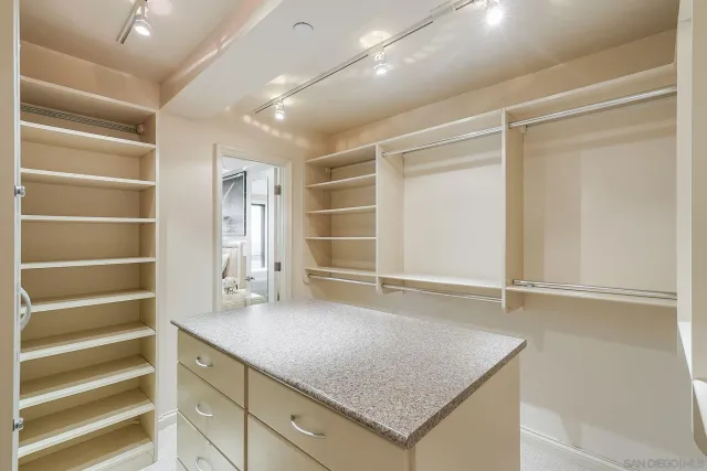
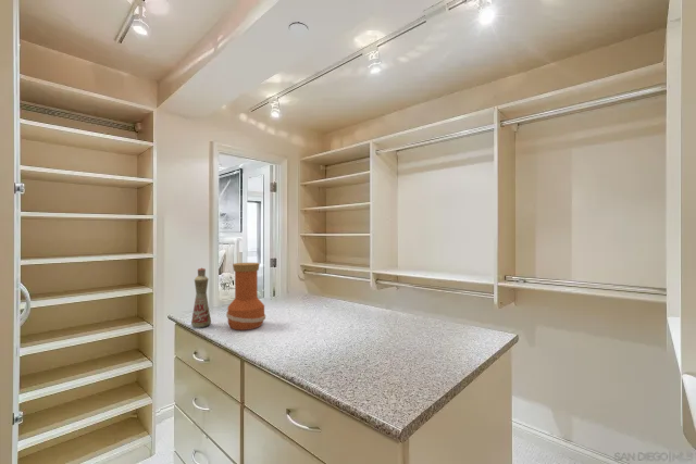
+ bottle [190,266,212,328]
+ vase [225,262,266,331]
